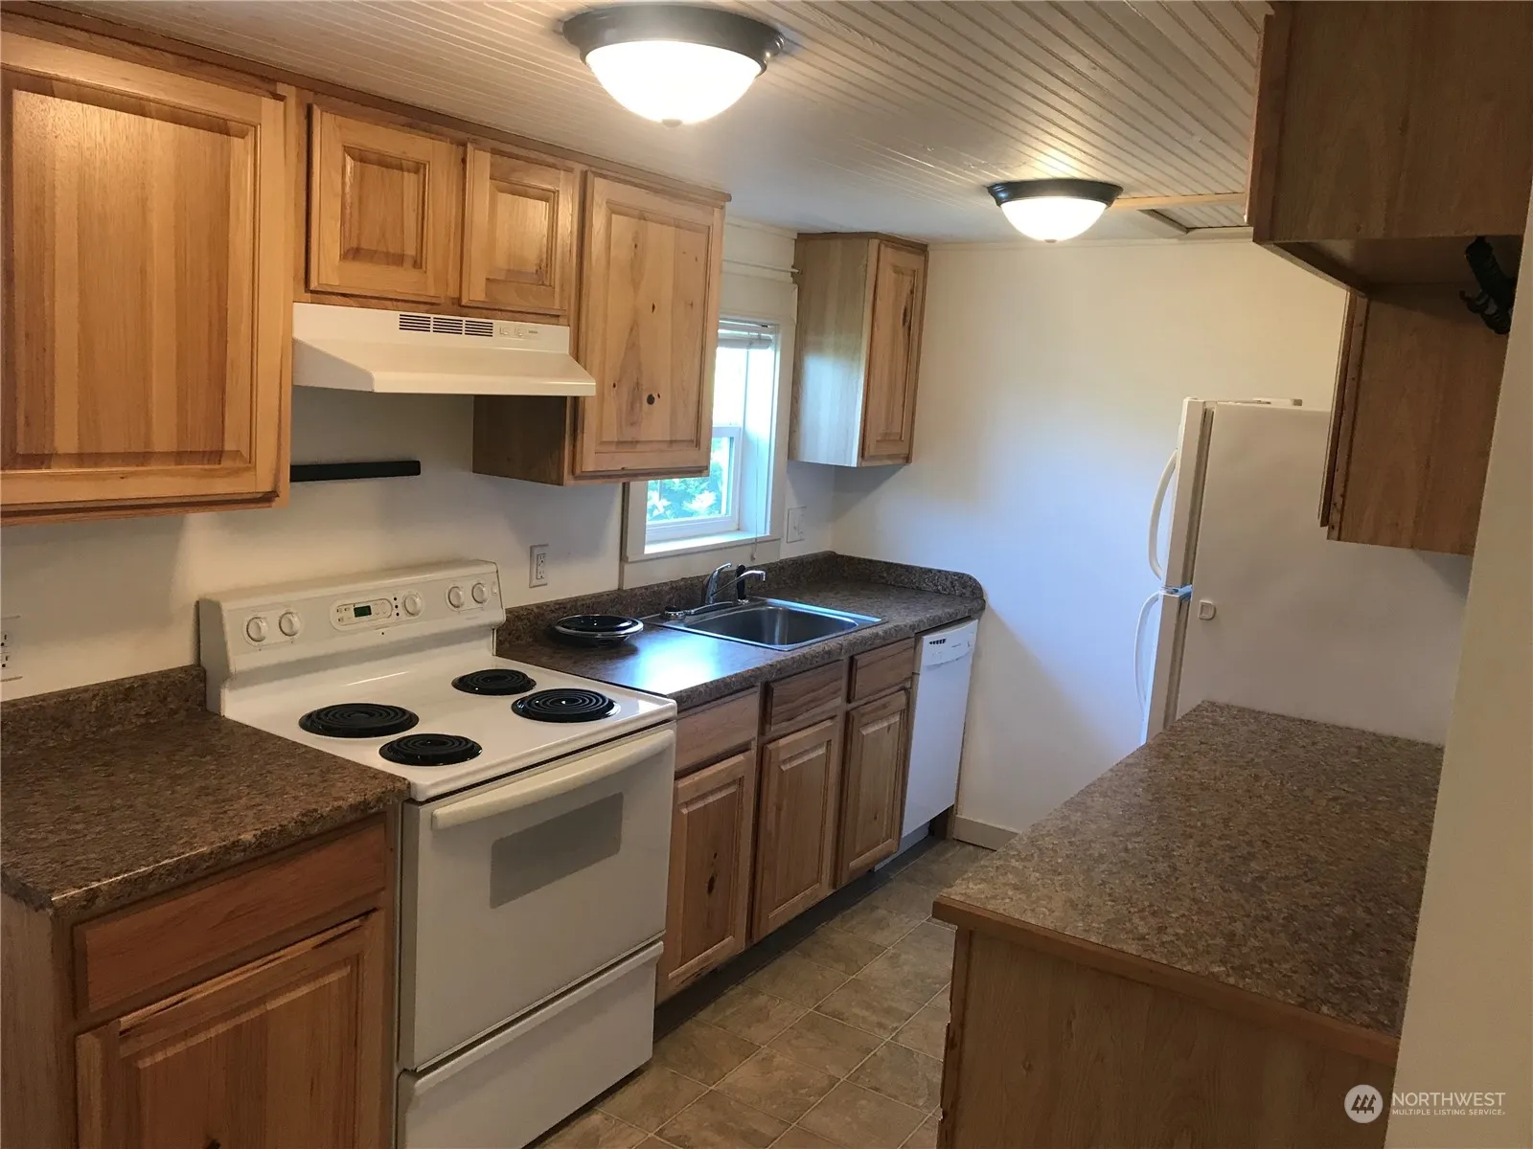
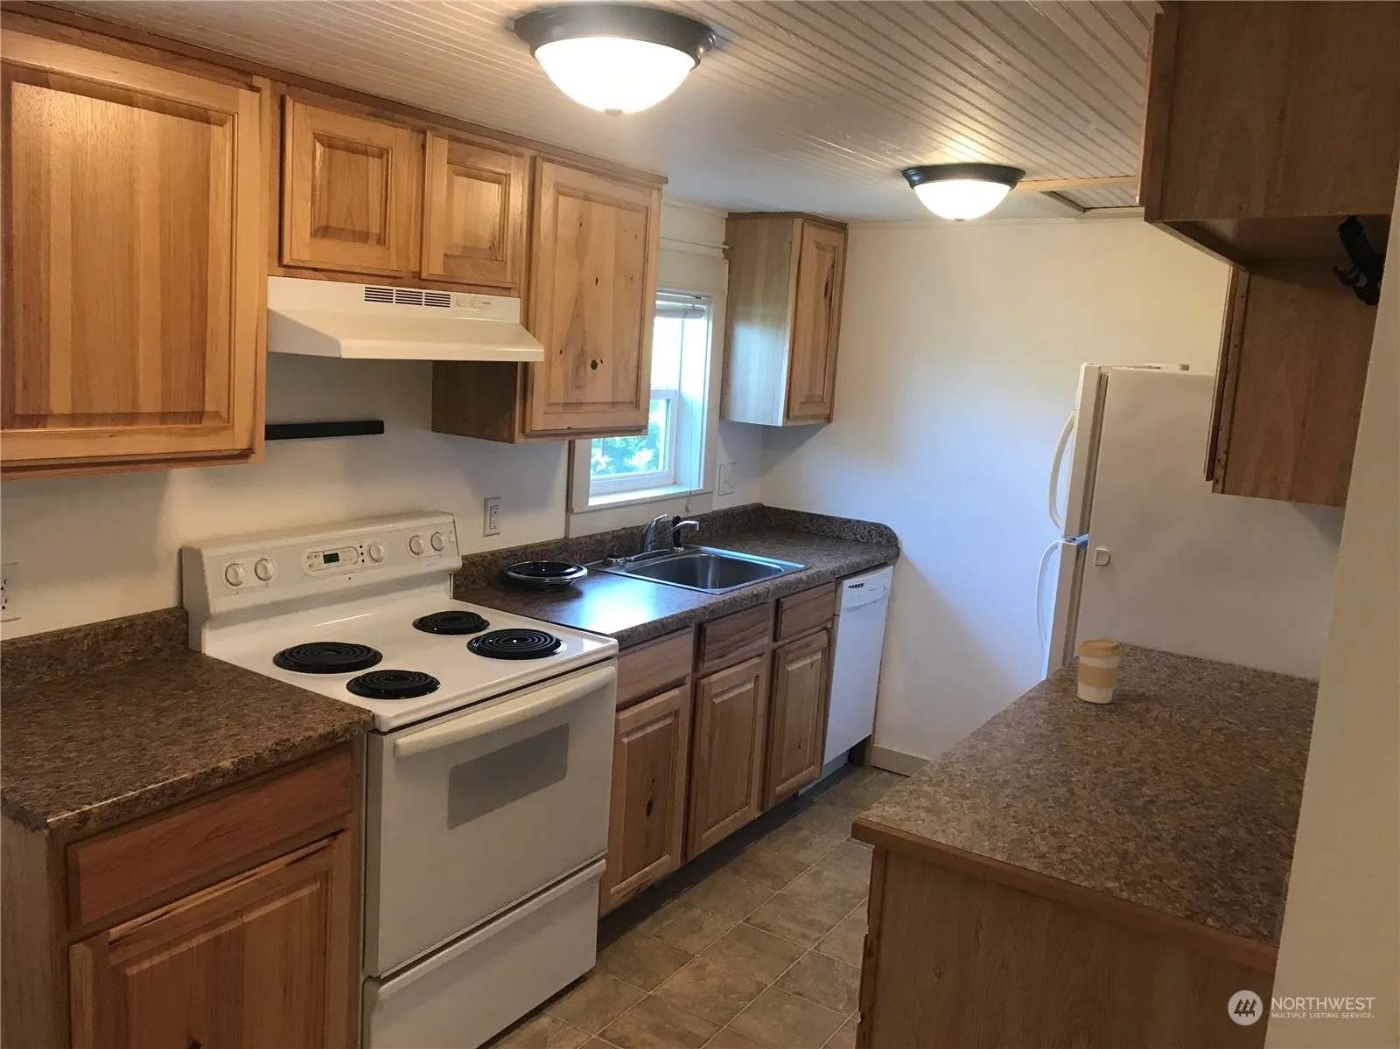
+ coffee cup [1076,639,1123,704]
